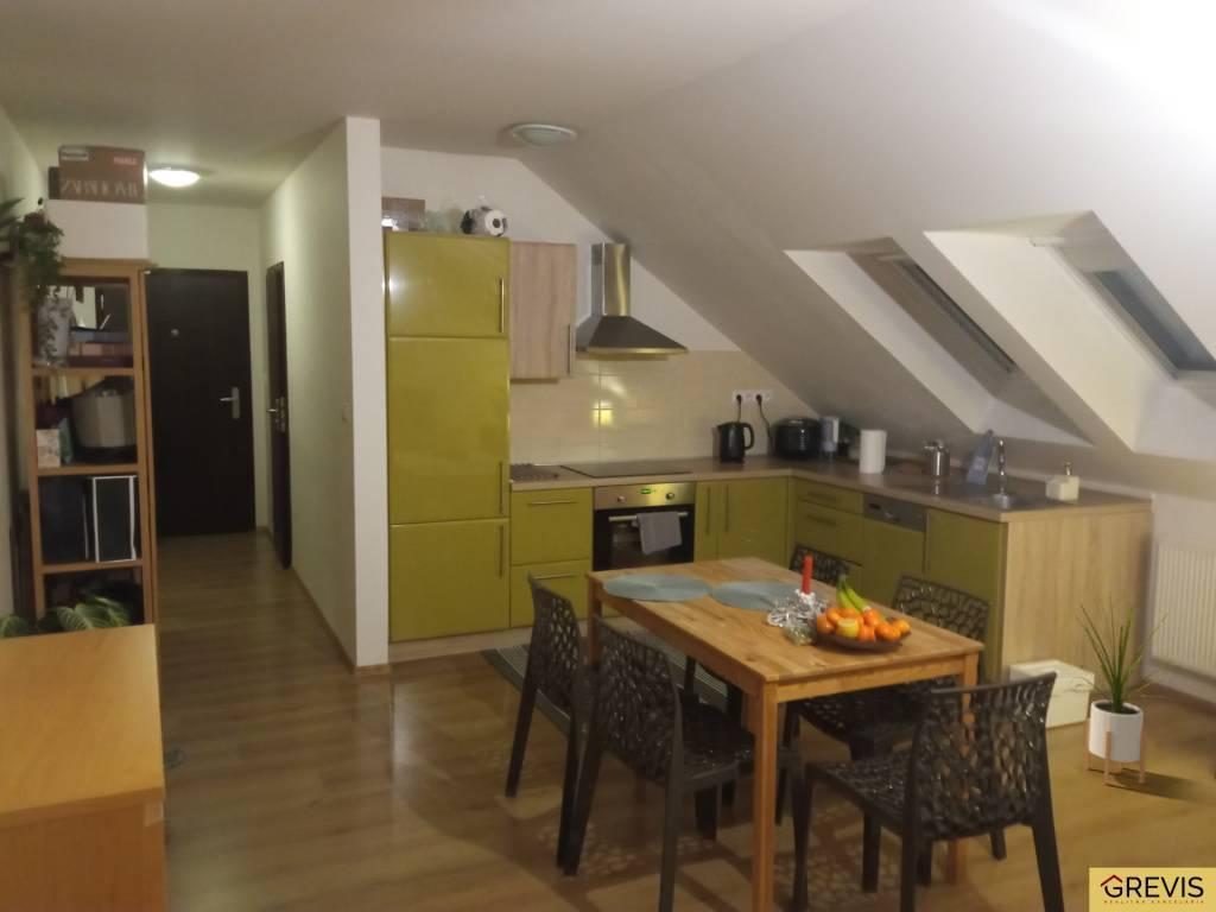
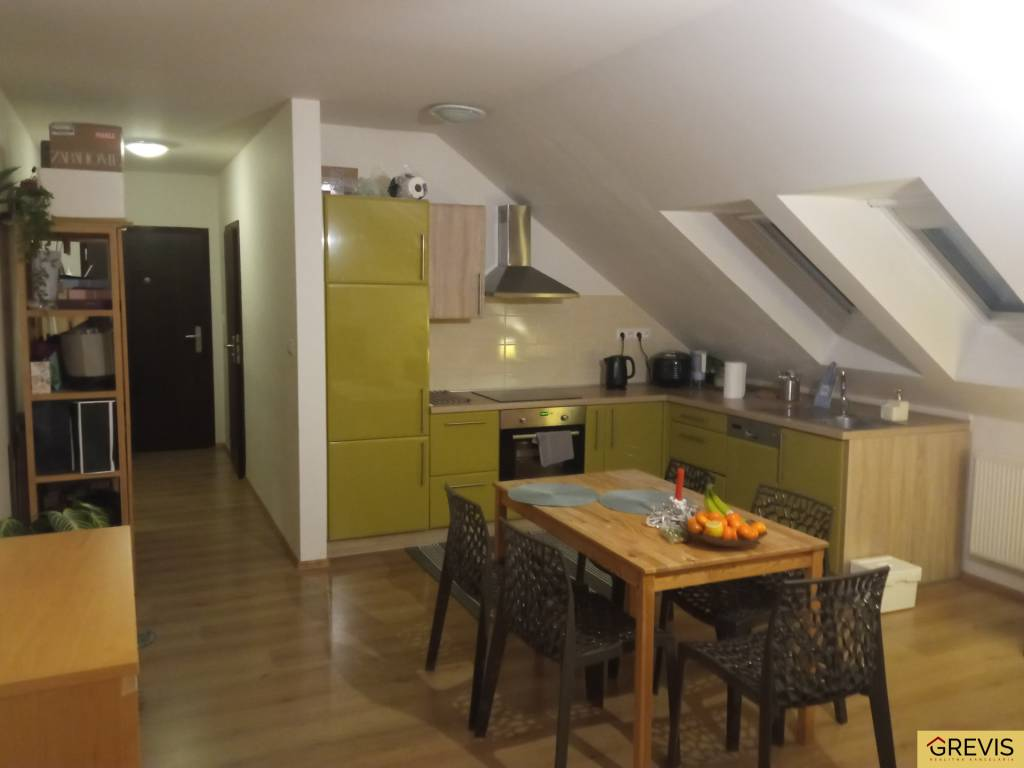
- house plant [1068,589,1174,786]
